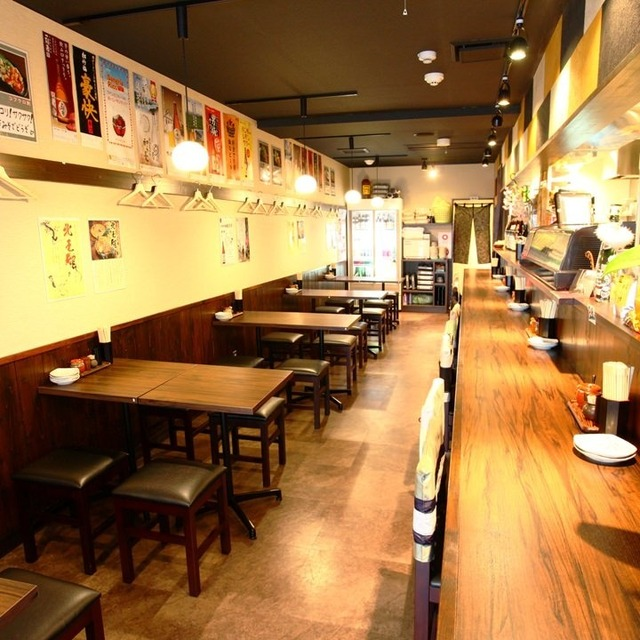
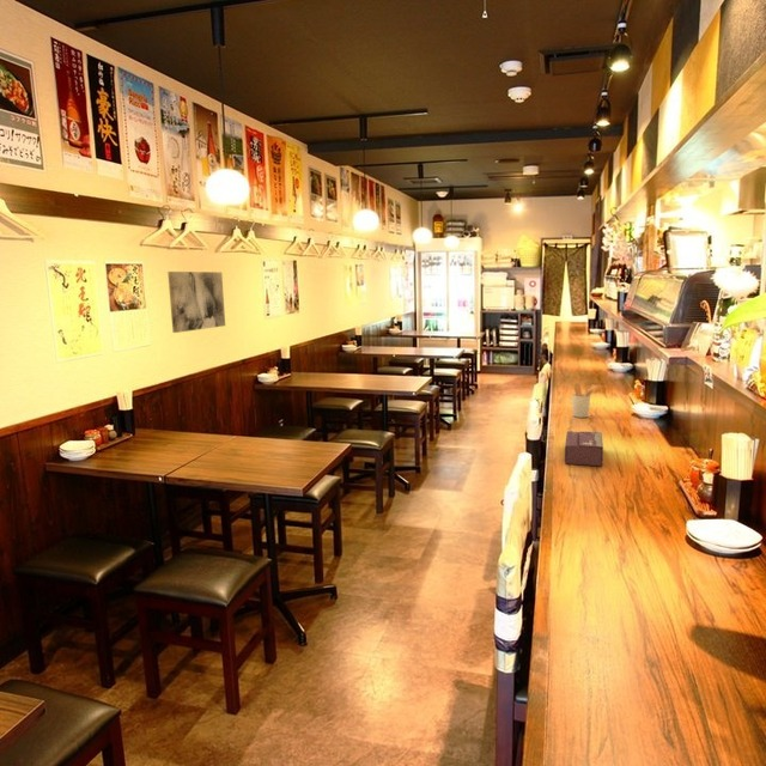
+ wall art [166,270,226,334]
+ utensil holder [571,382,598,419]
+ tissue box [564,430,604,467]
